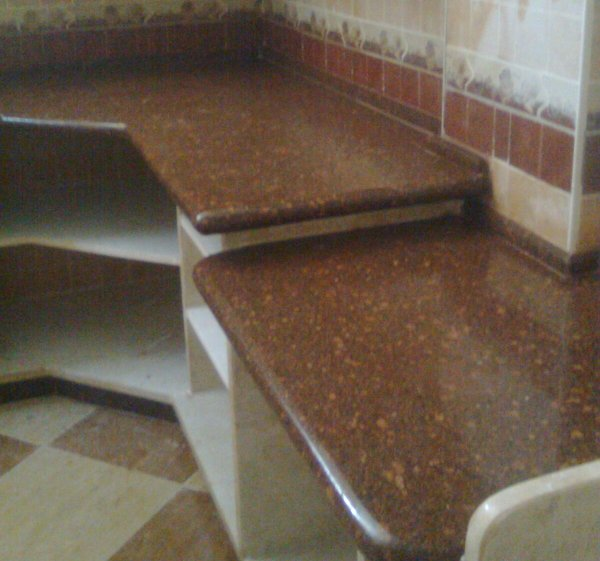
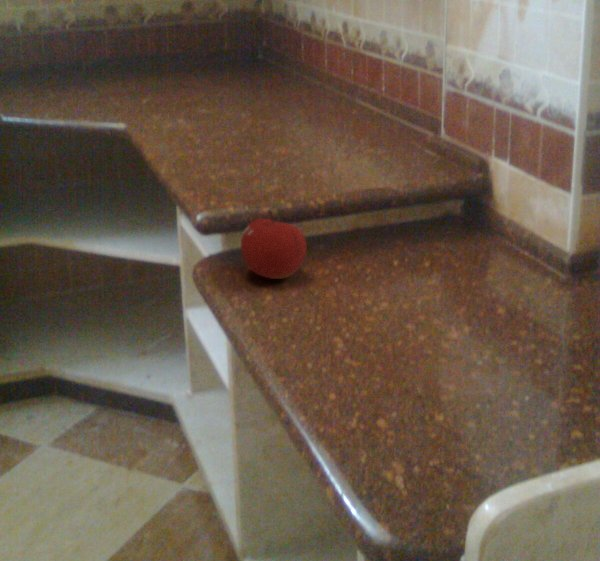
+ fruit [240,209,308,280]
